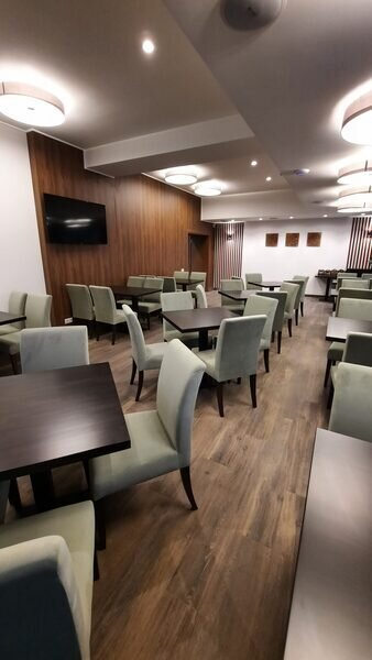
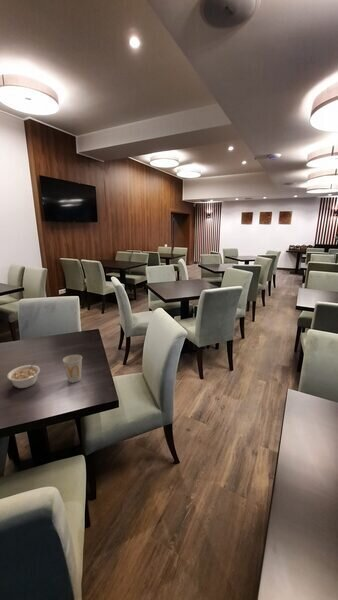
+ legume [6,359,41,389]
+ cup [62,354,83,384]
